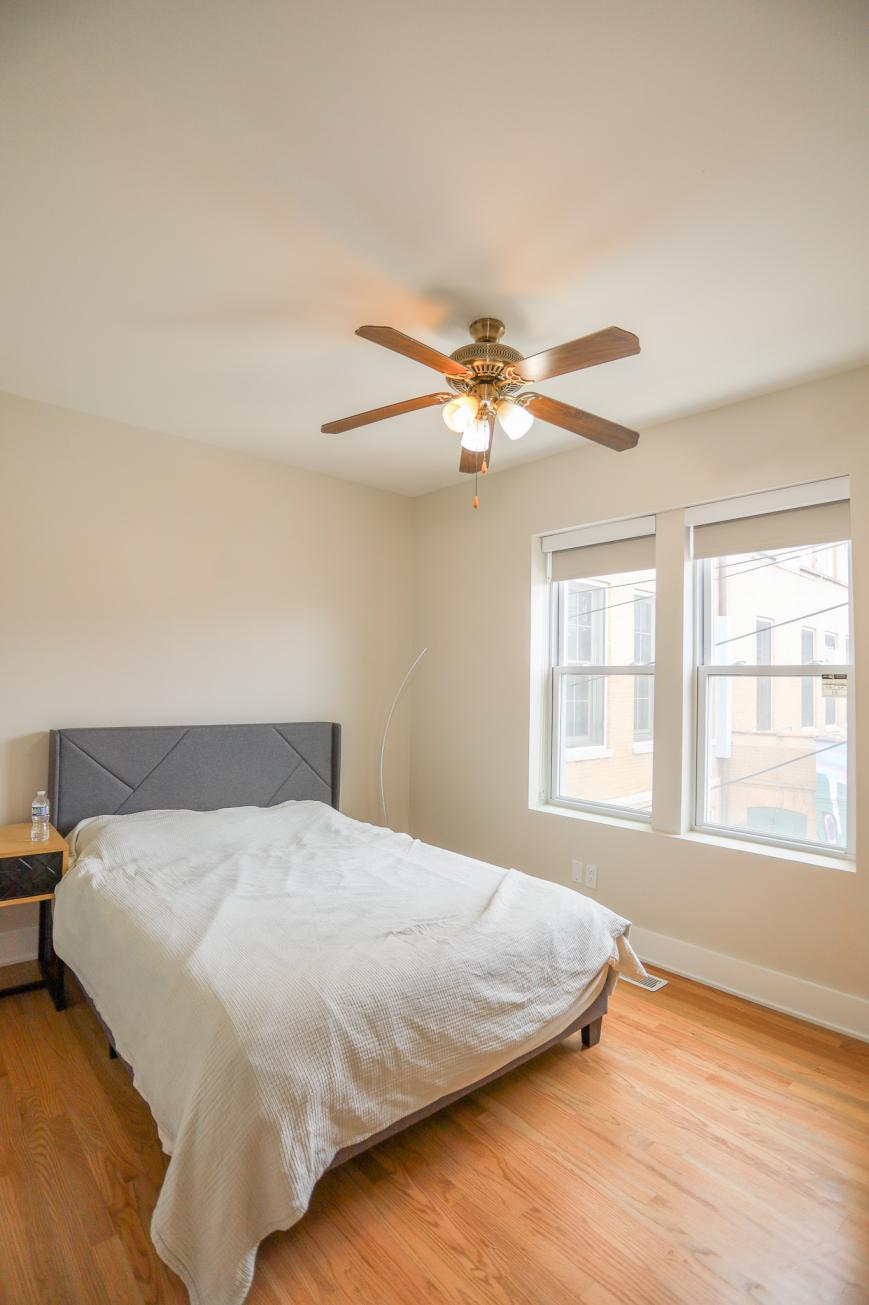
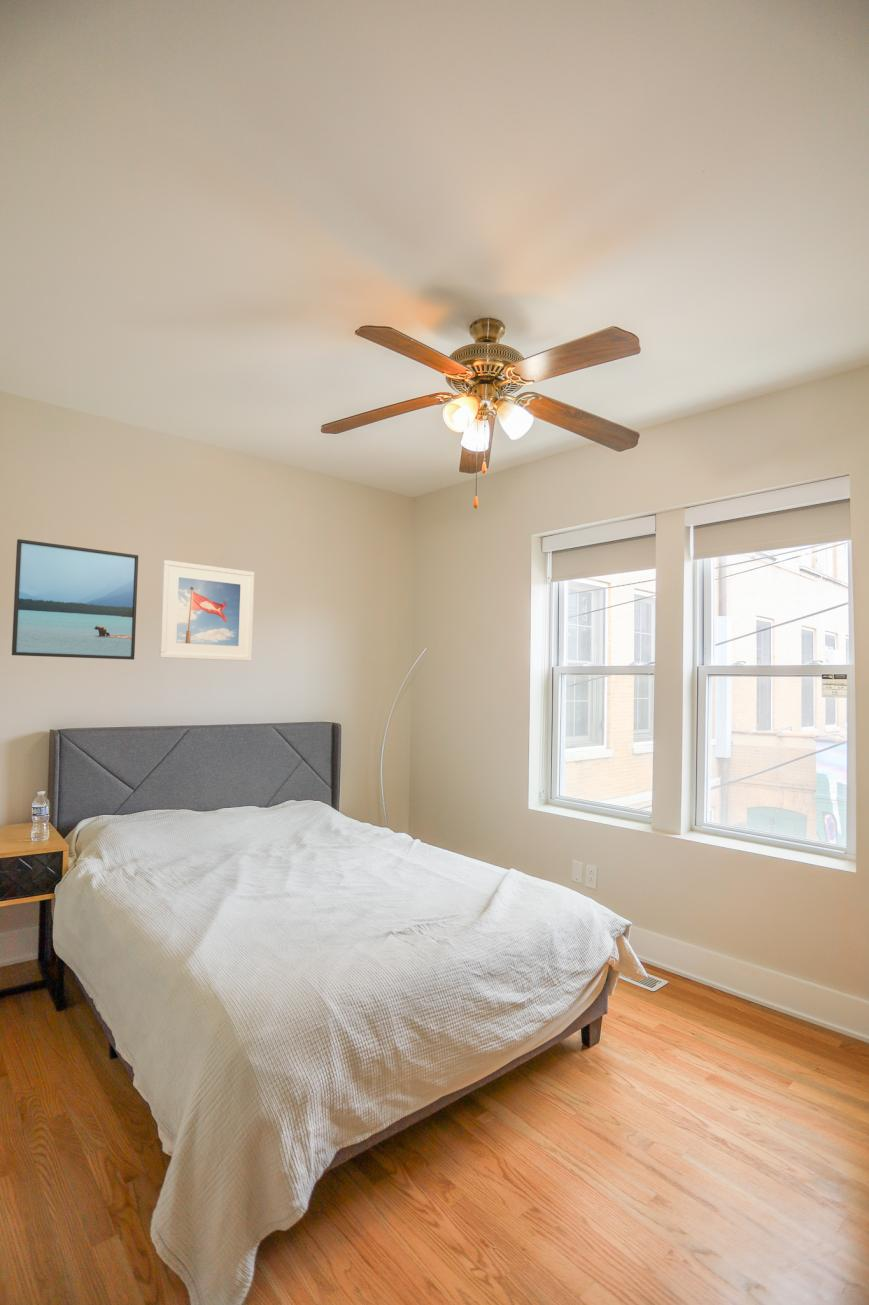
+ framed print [11,538,139,661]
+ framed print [158,559,255,662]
